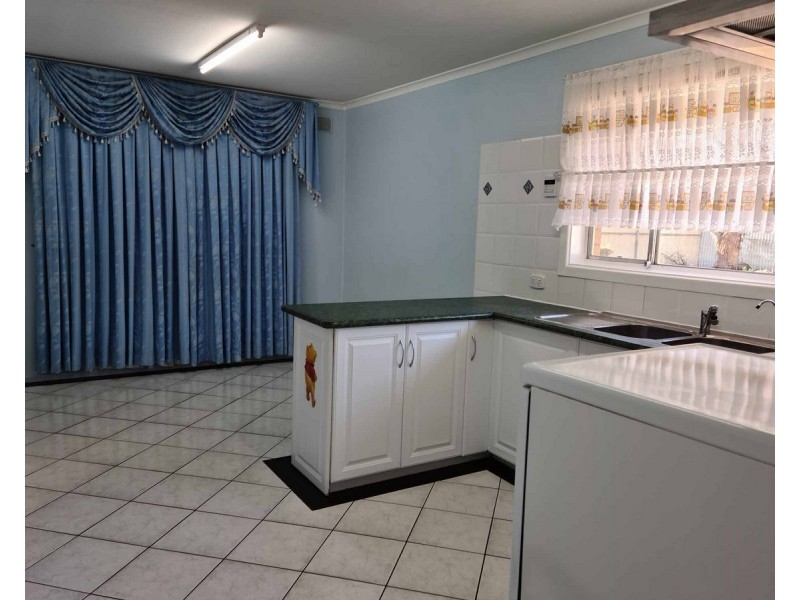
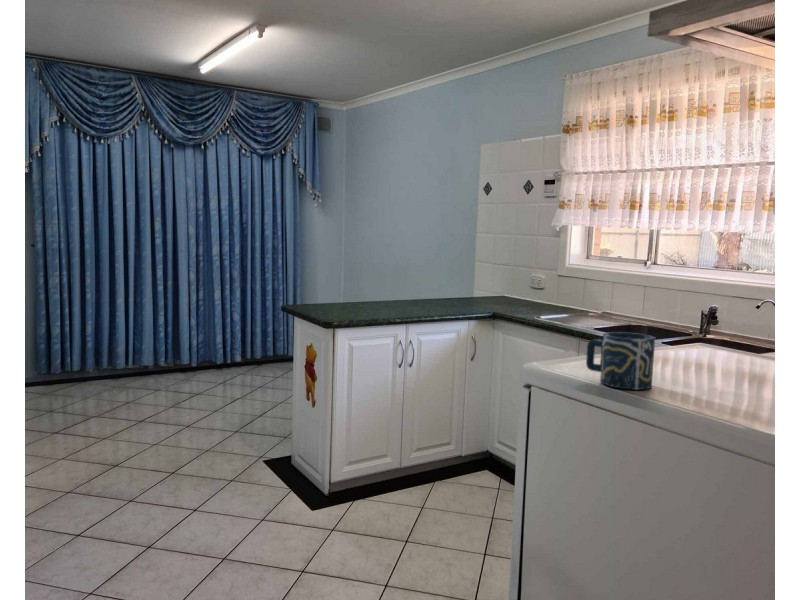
+ cup [585,331,656,391]
